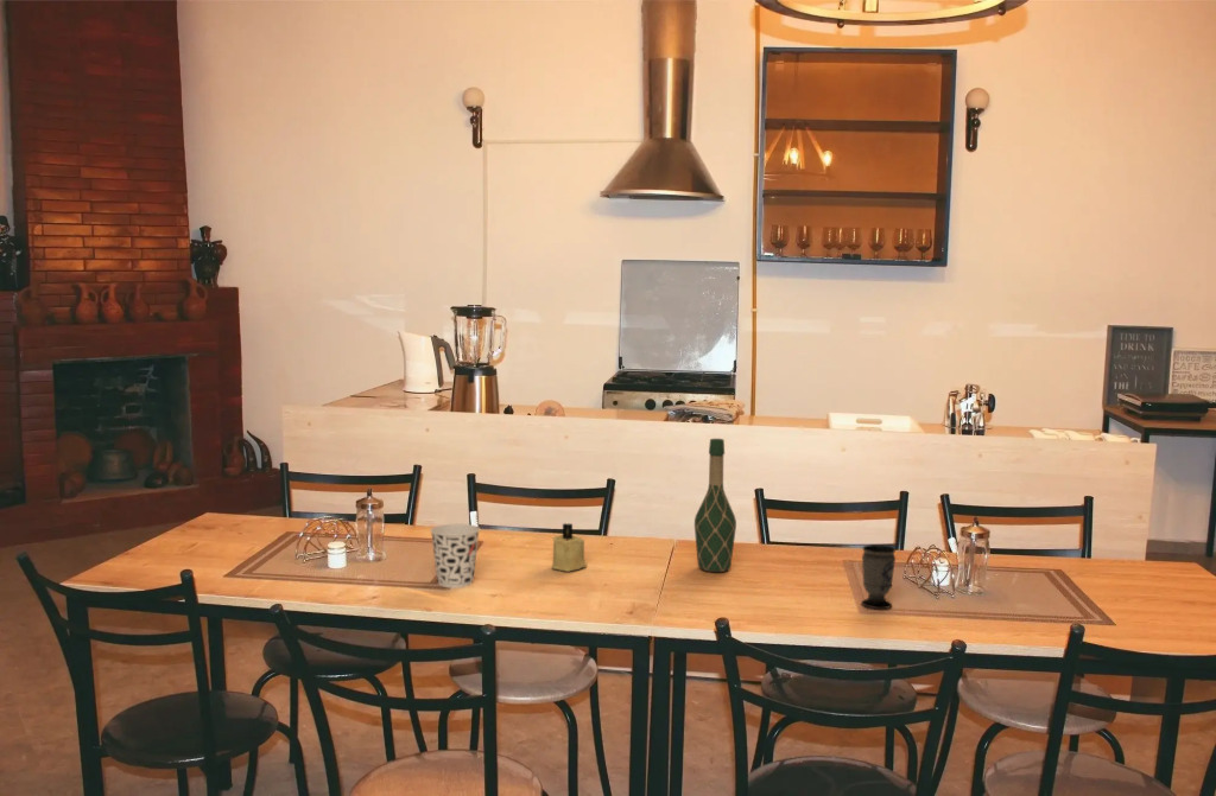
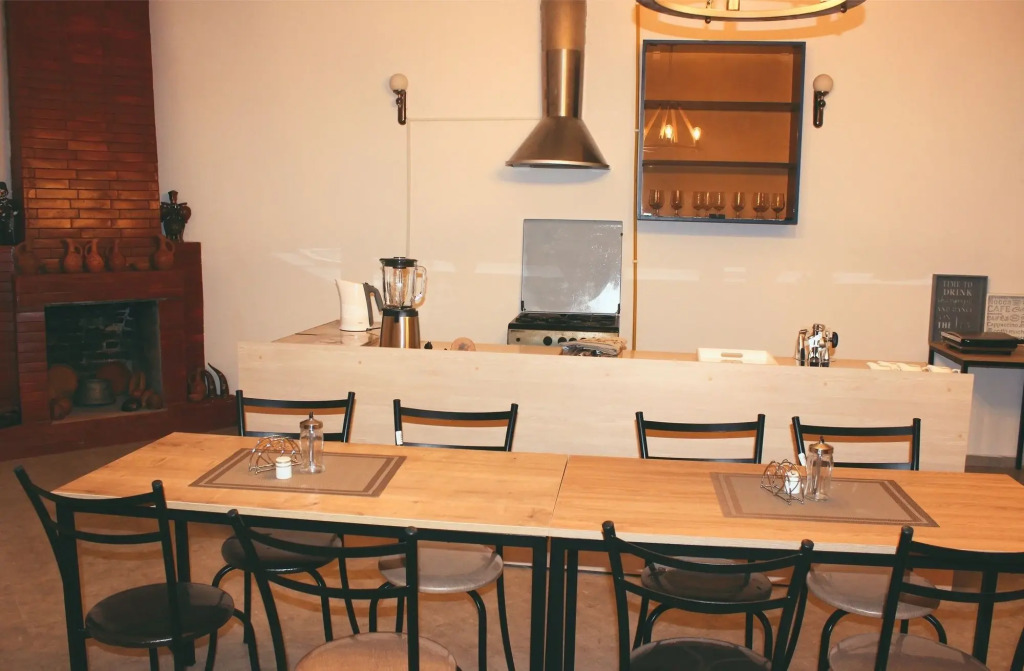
- cup [860,543,897,610]
- wine bottle [694,438,737,573]
- cup [429,523,481,588]
- candle [551,522,588,573]
